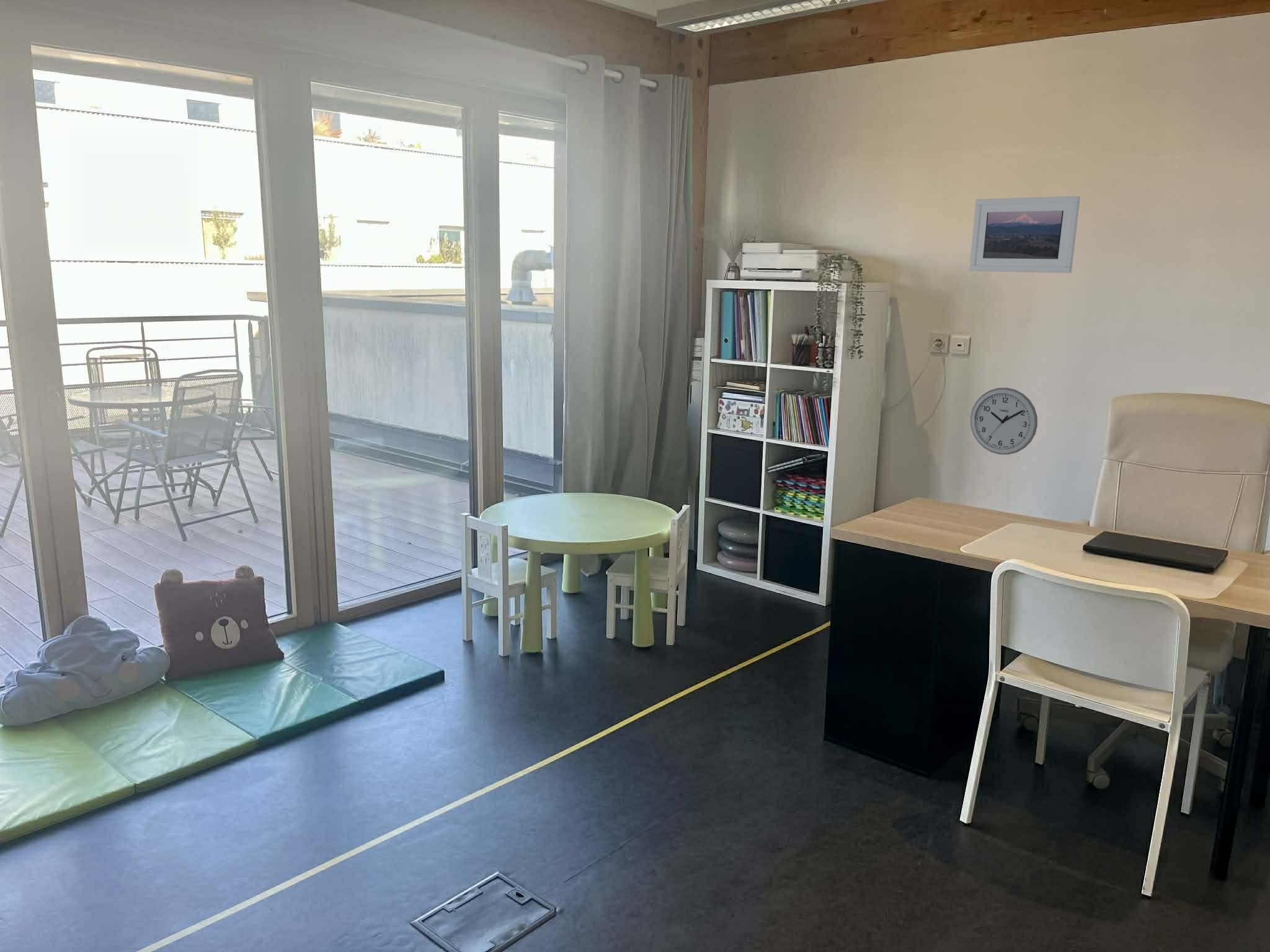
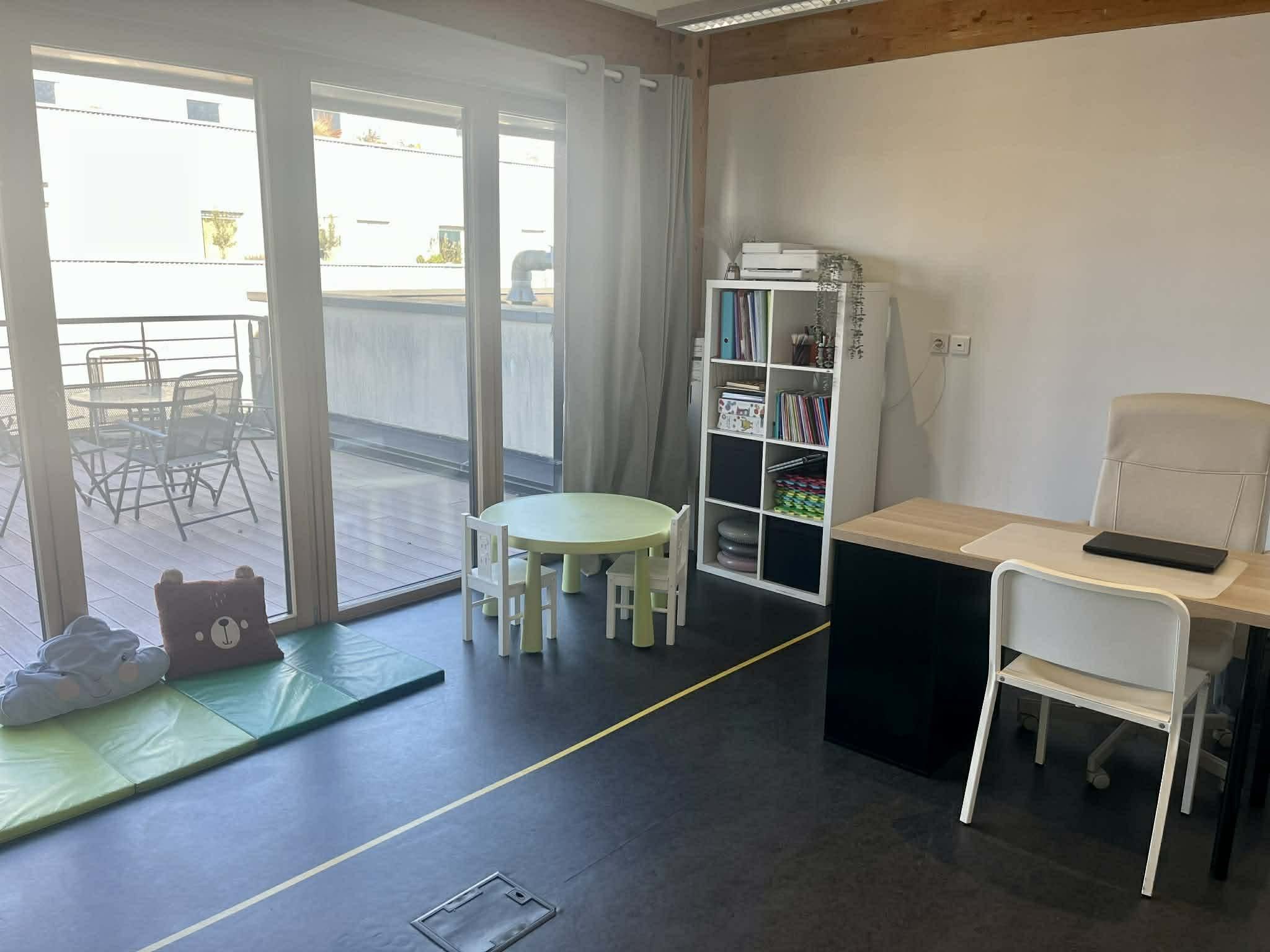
- wall clock [970,387,1038,455]
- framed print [969,196,1081,273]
